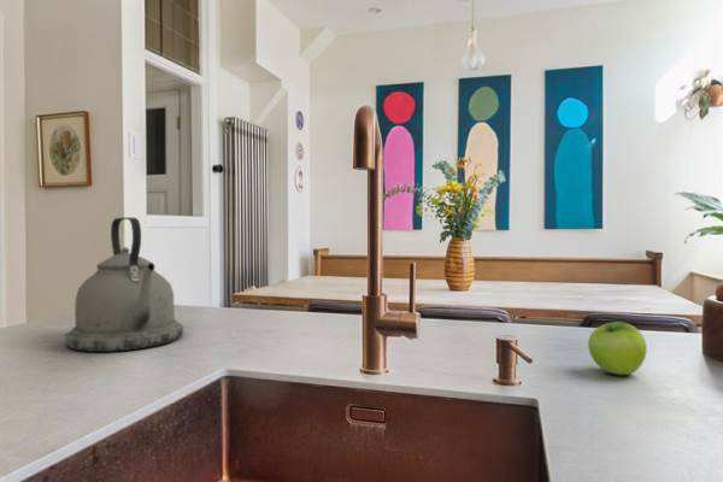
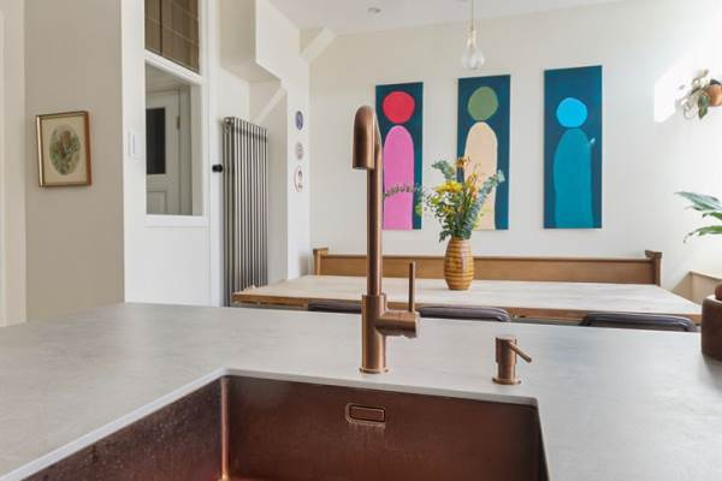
- kettle [64,217,184,353]
- fruit [587,321,648,376]
